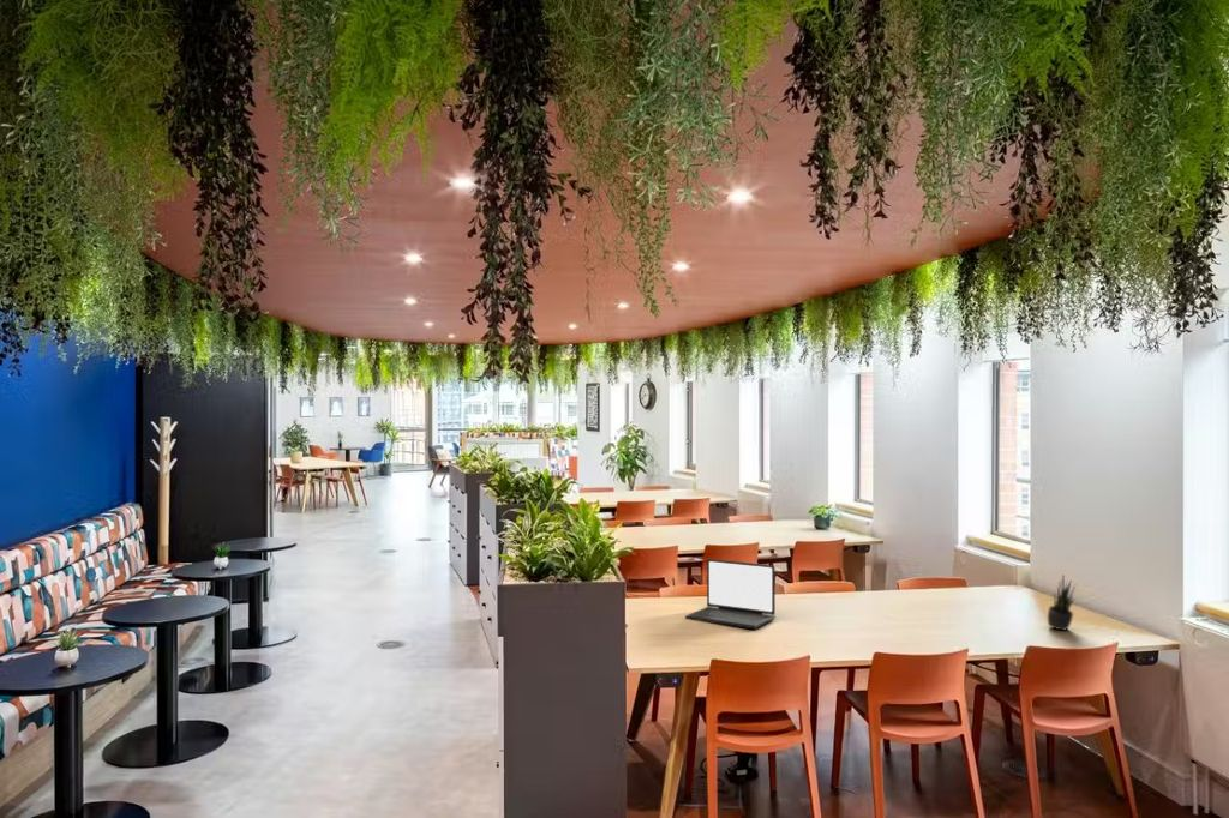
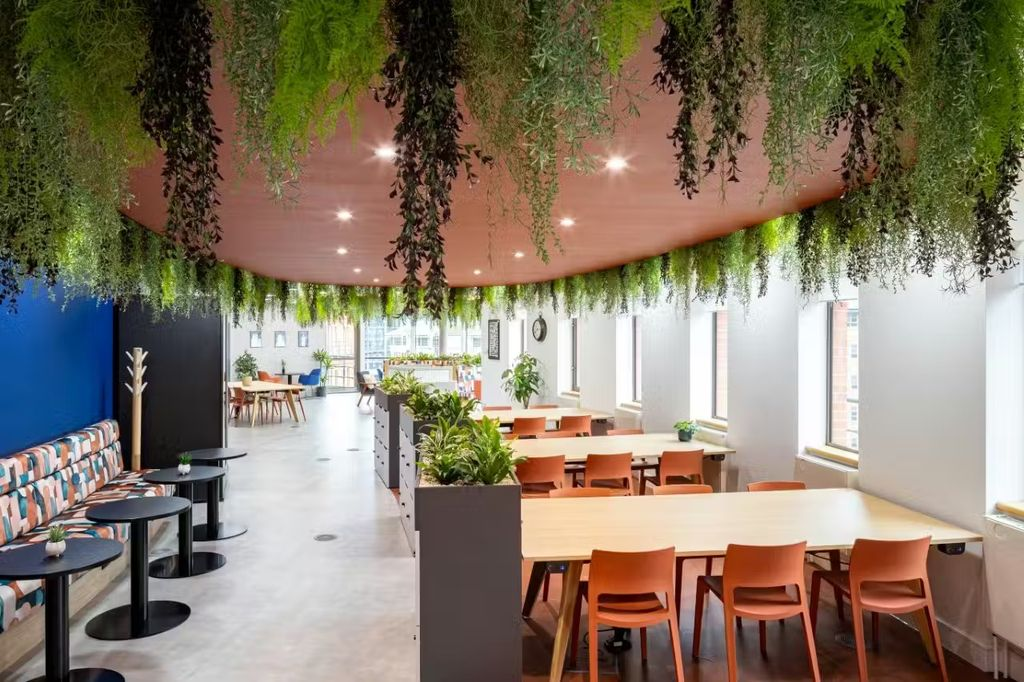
- potted plant [1047,576,1077,632]
- laptop [684,558,777,631]
